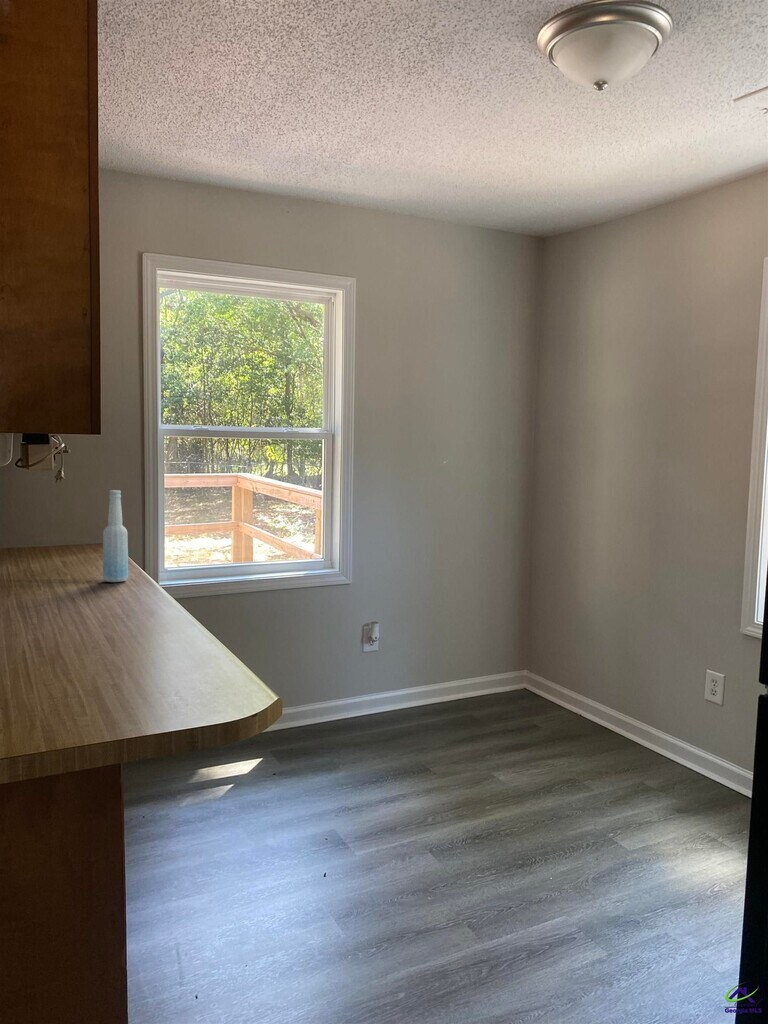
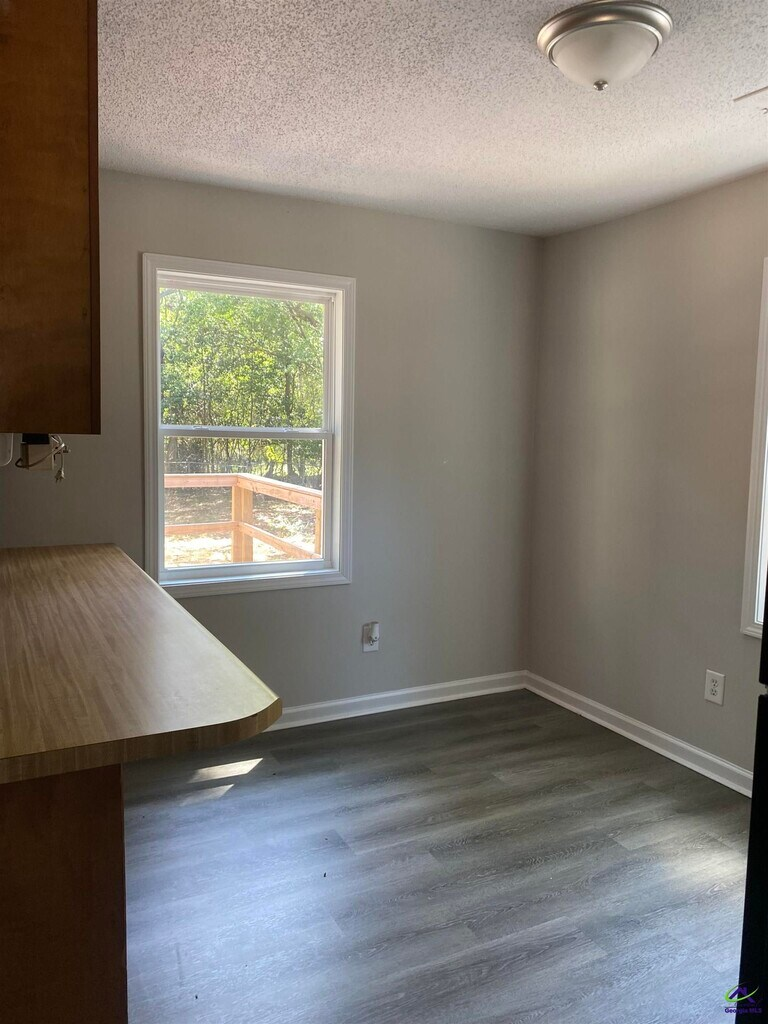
- bottle [102,489,129,583]
